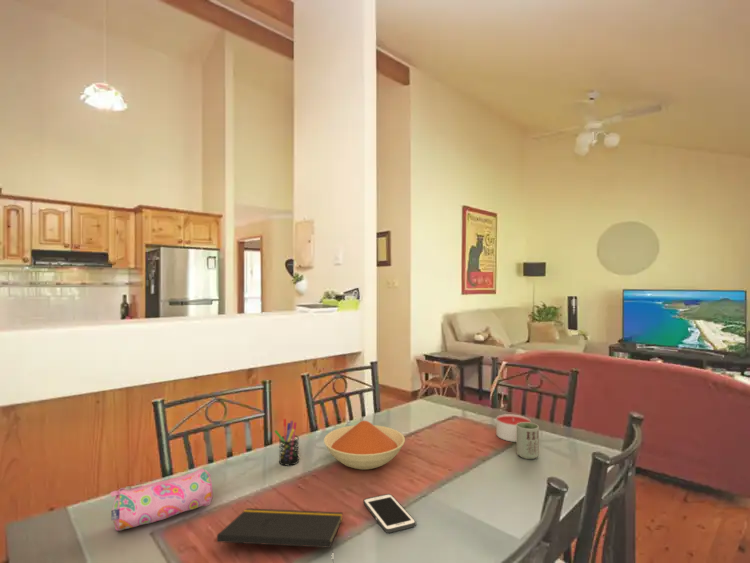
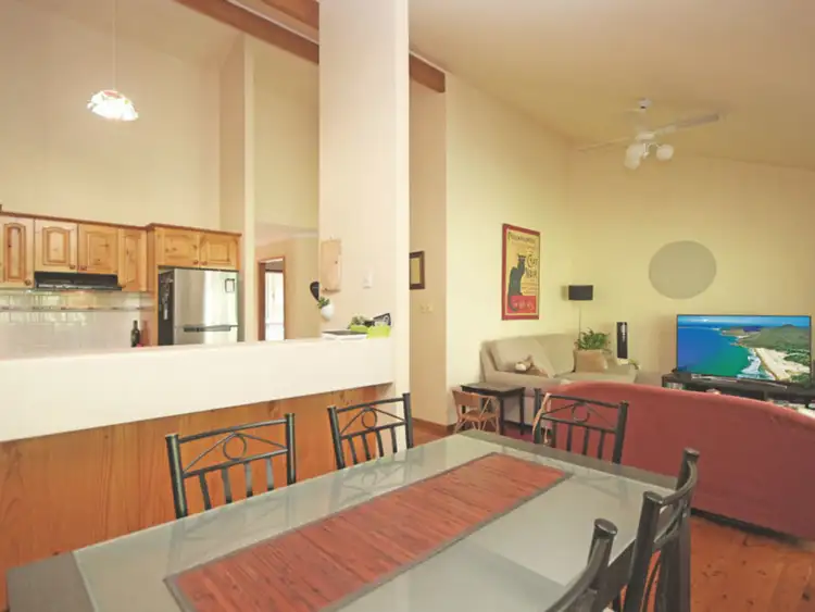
- bowl [323,420,406,471]
- pen holder [273,418,300,467]
- candle [495,413,532,443]
- cell phone [363,493,417,534]
- cup [515,422,540,460]
- notepad [216,507,344,563]
- pencil case [110,468,214,532]
